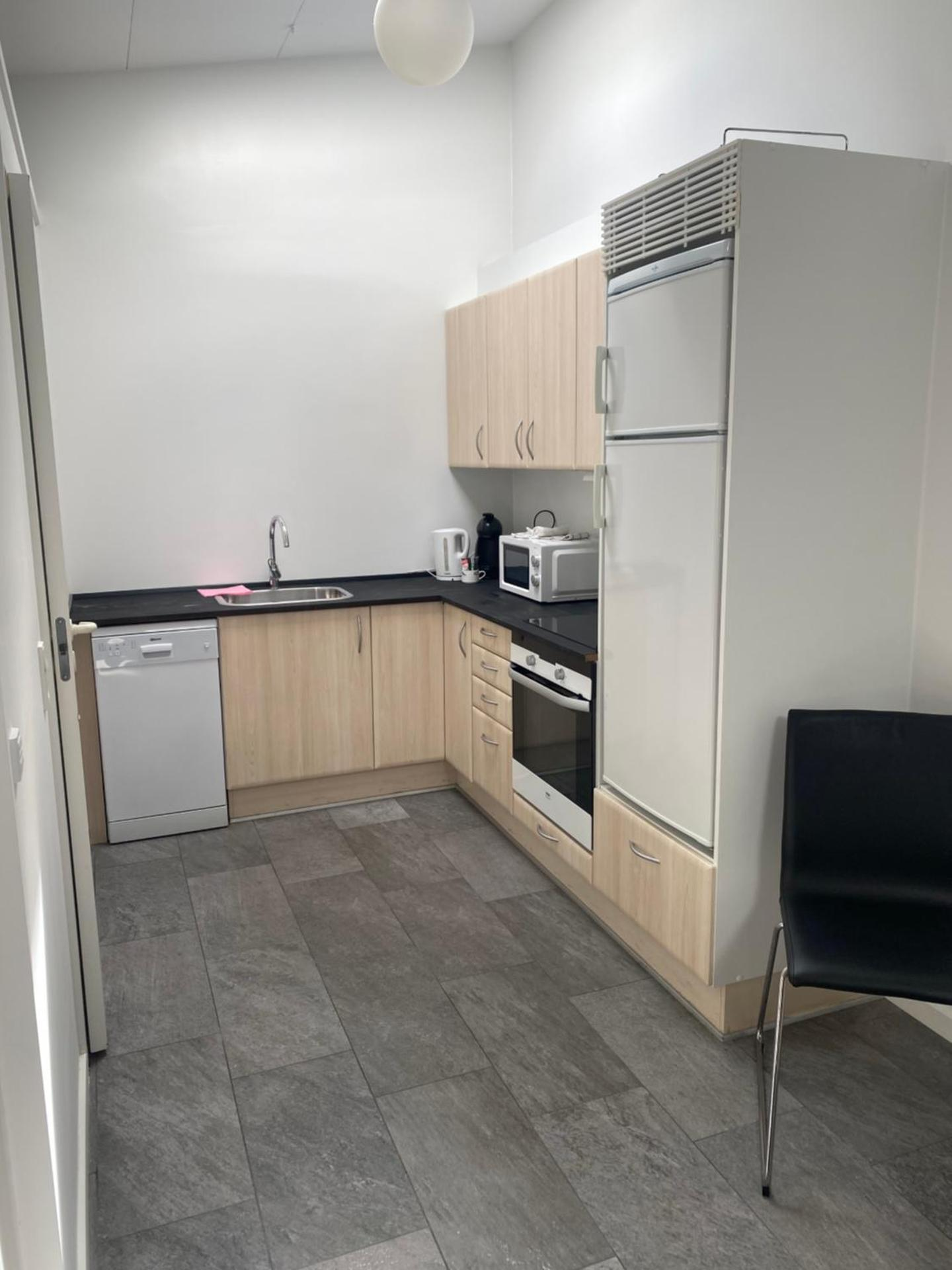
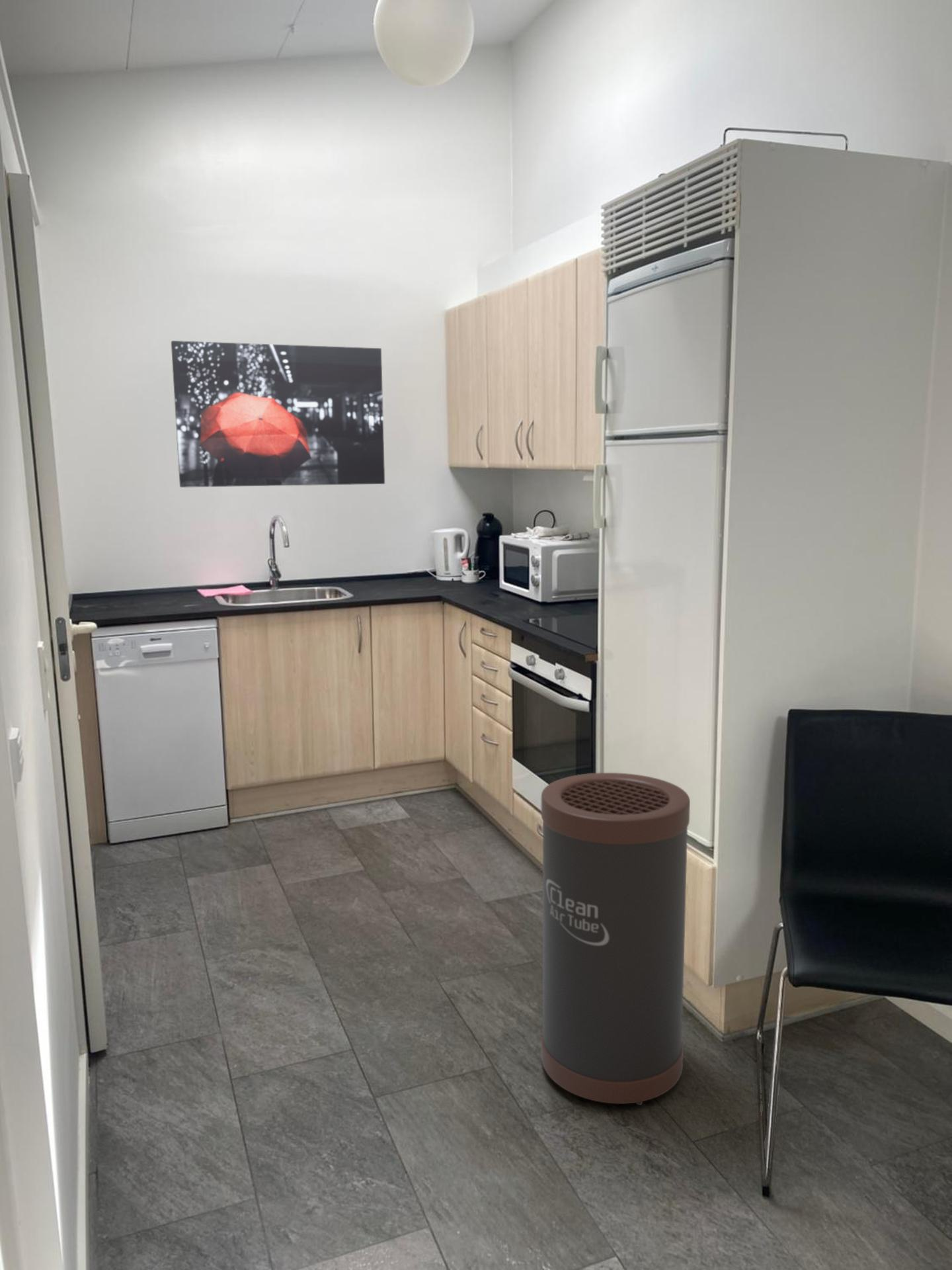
+ trash can [540,772,691,1106]
+ wall art [171,340,385,488]
